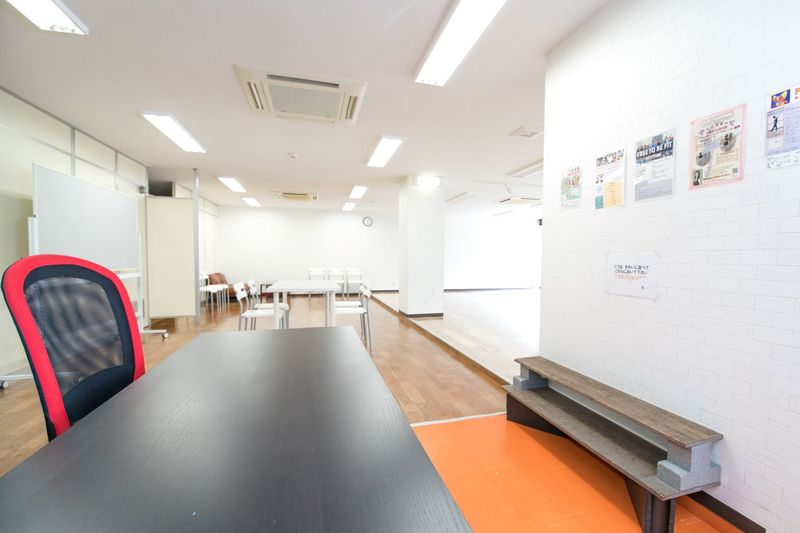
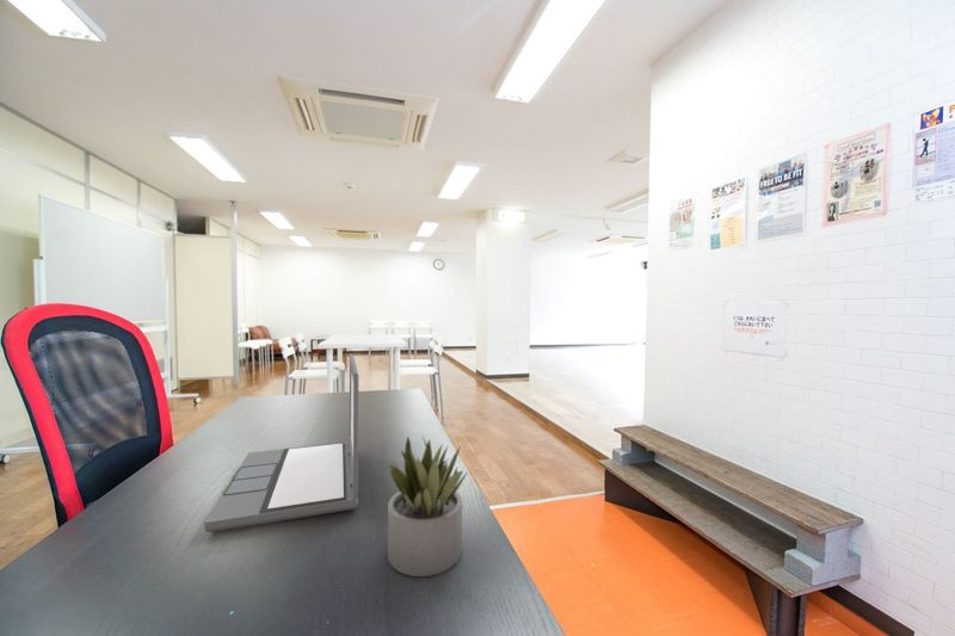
+ succulent plant [387,434,469,578]
+ laptop [203,352,359,533]
